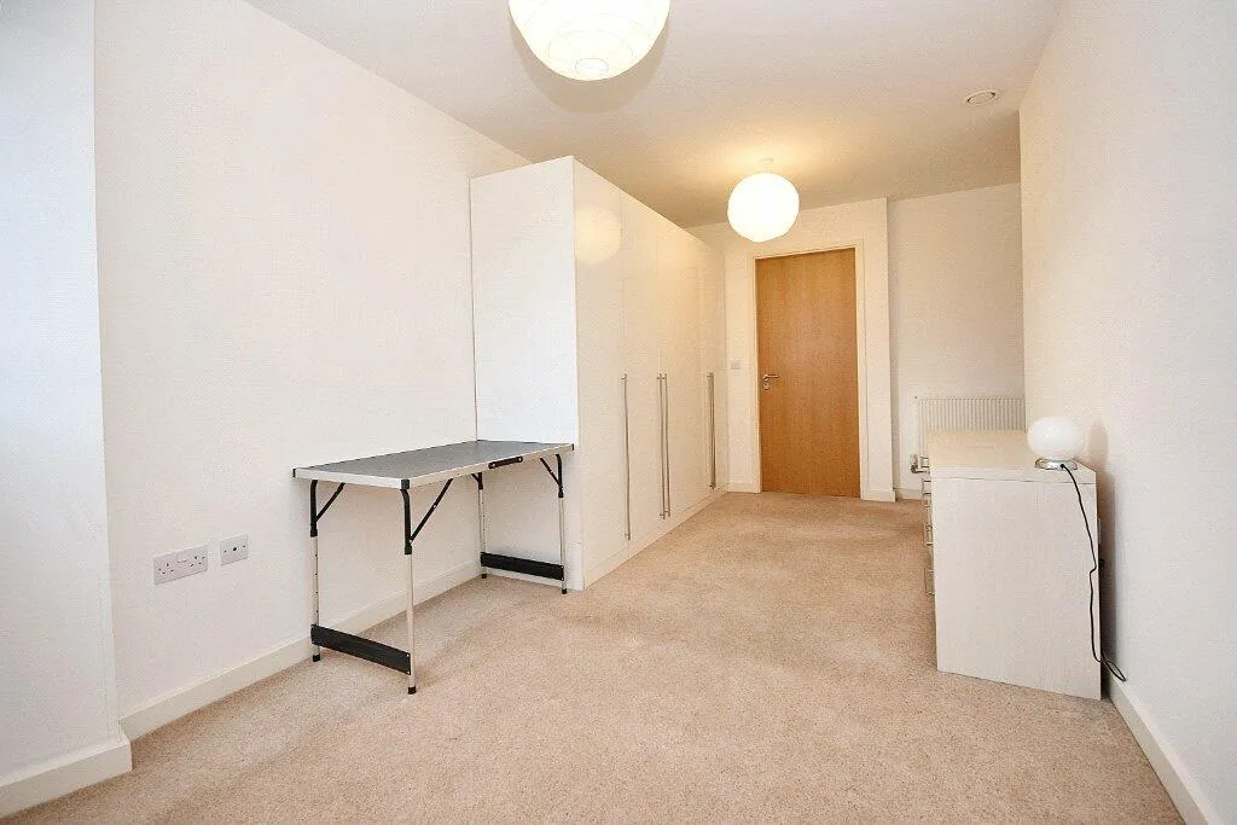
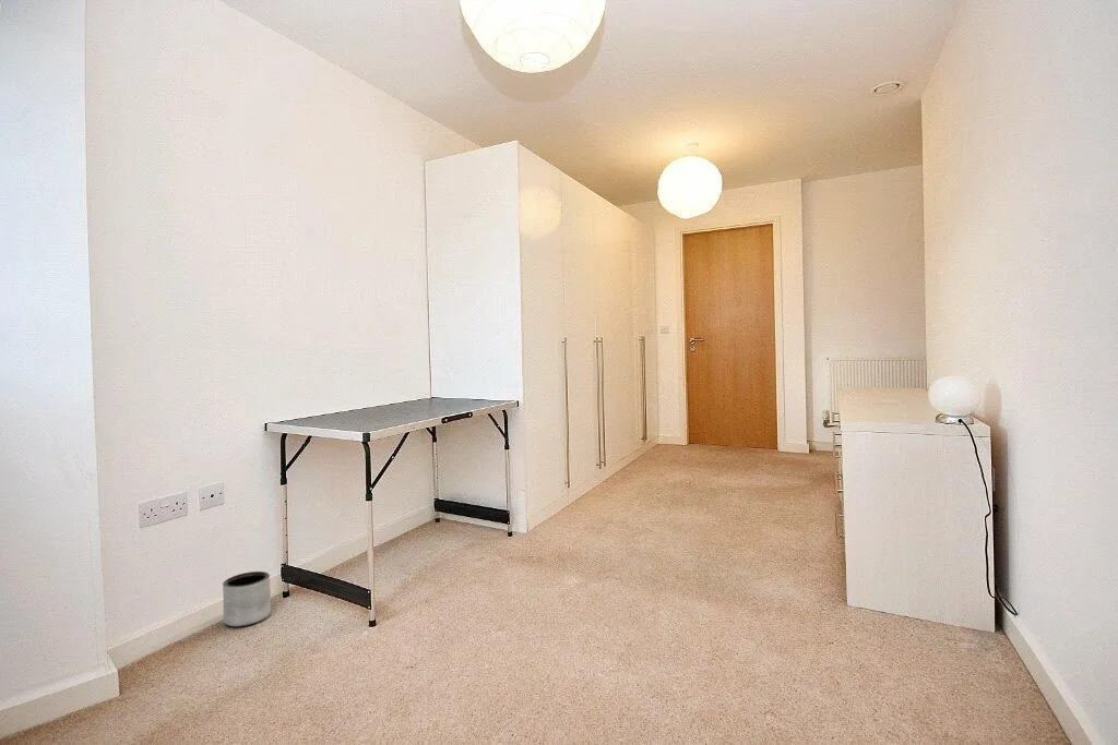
+ planter [222,570,272,627]
